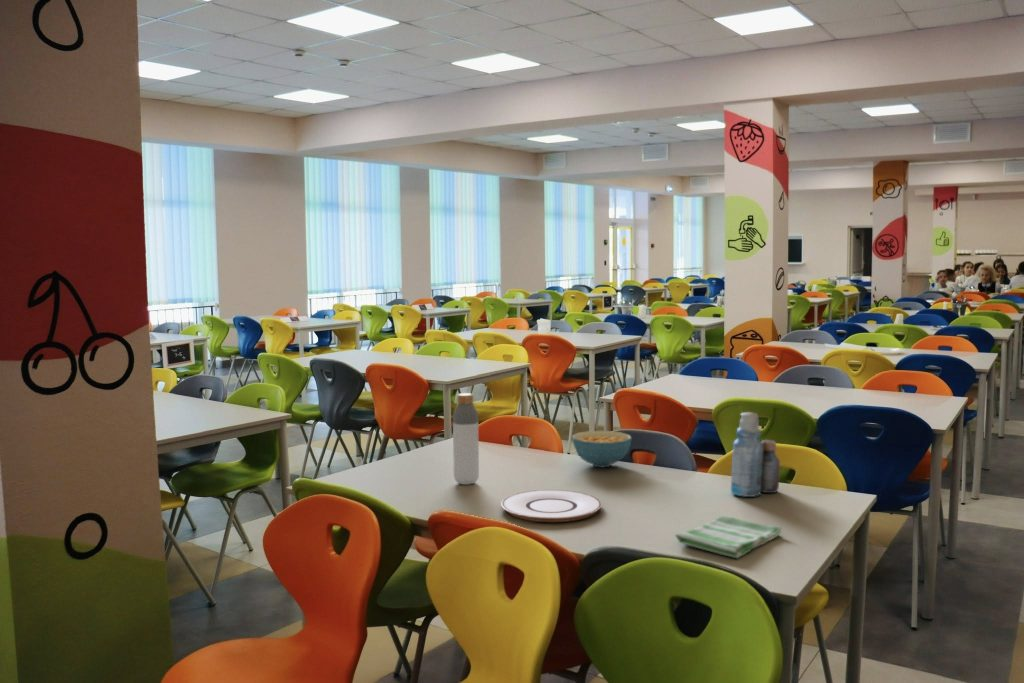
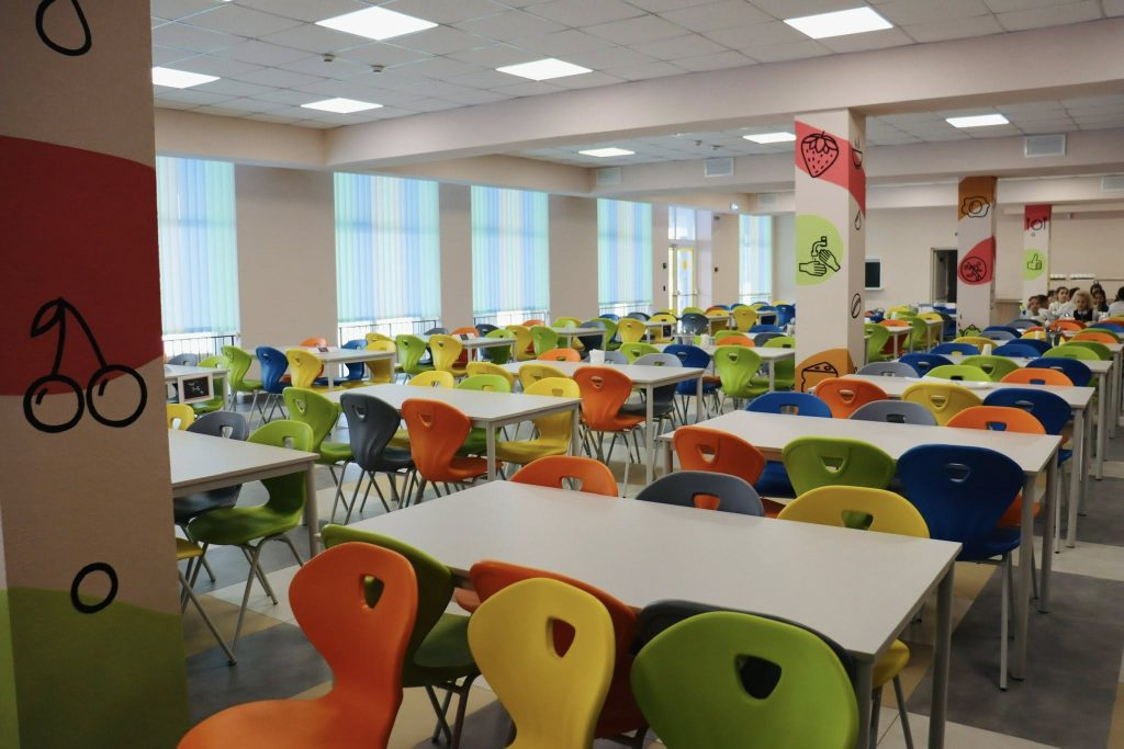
- cereal bowl [571,430,633,468]
- dish towel [674,515,783,559]
- bottle [730,411,781,498]
- plate [500,489,603,523]
- bottle [452,392,480,486]
